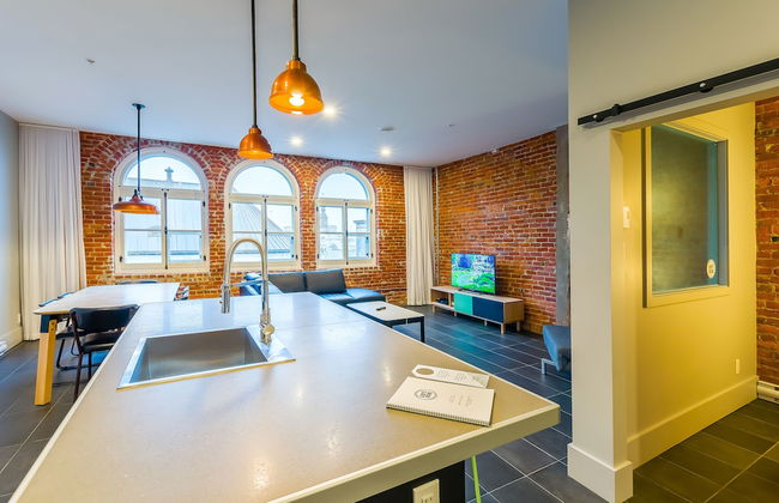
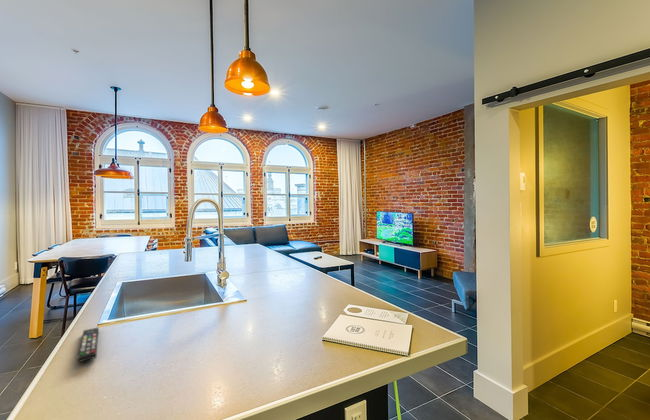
+ remote control [77,327,100,363]
